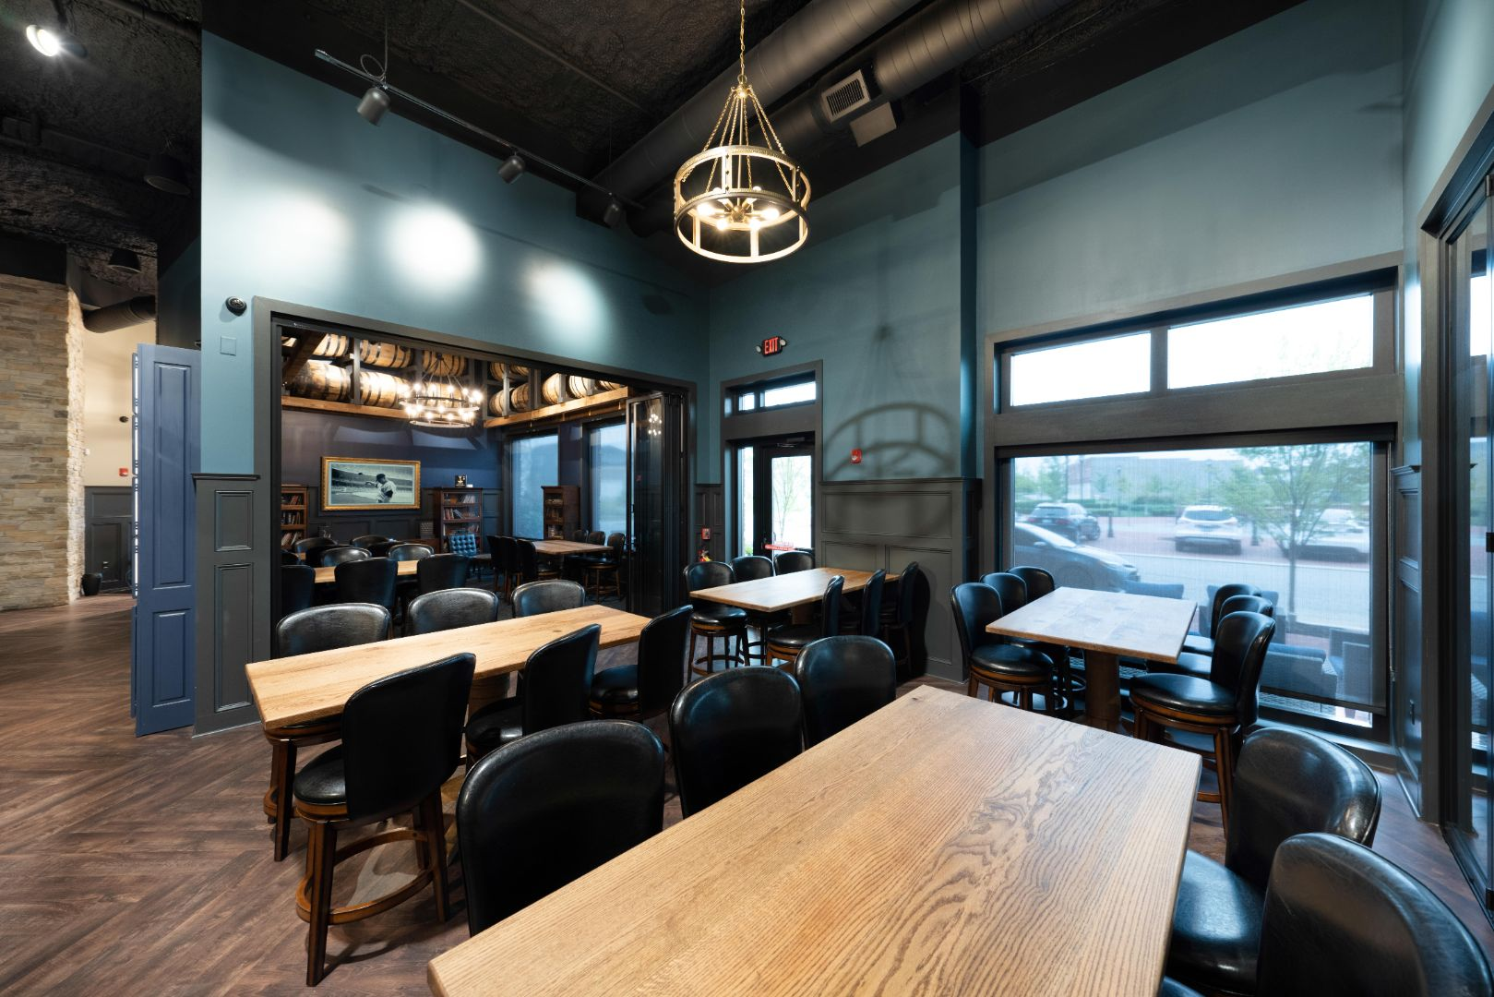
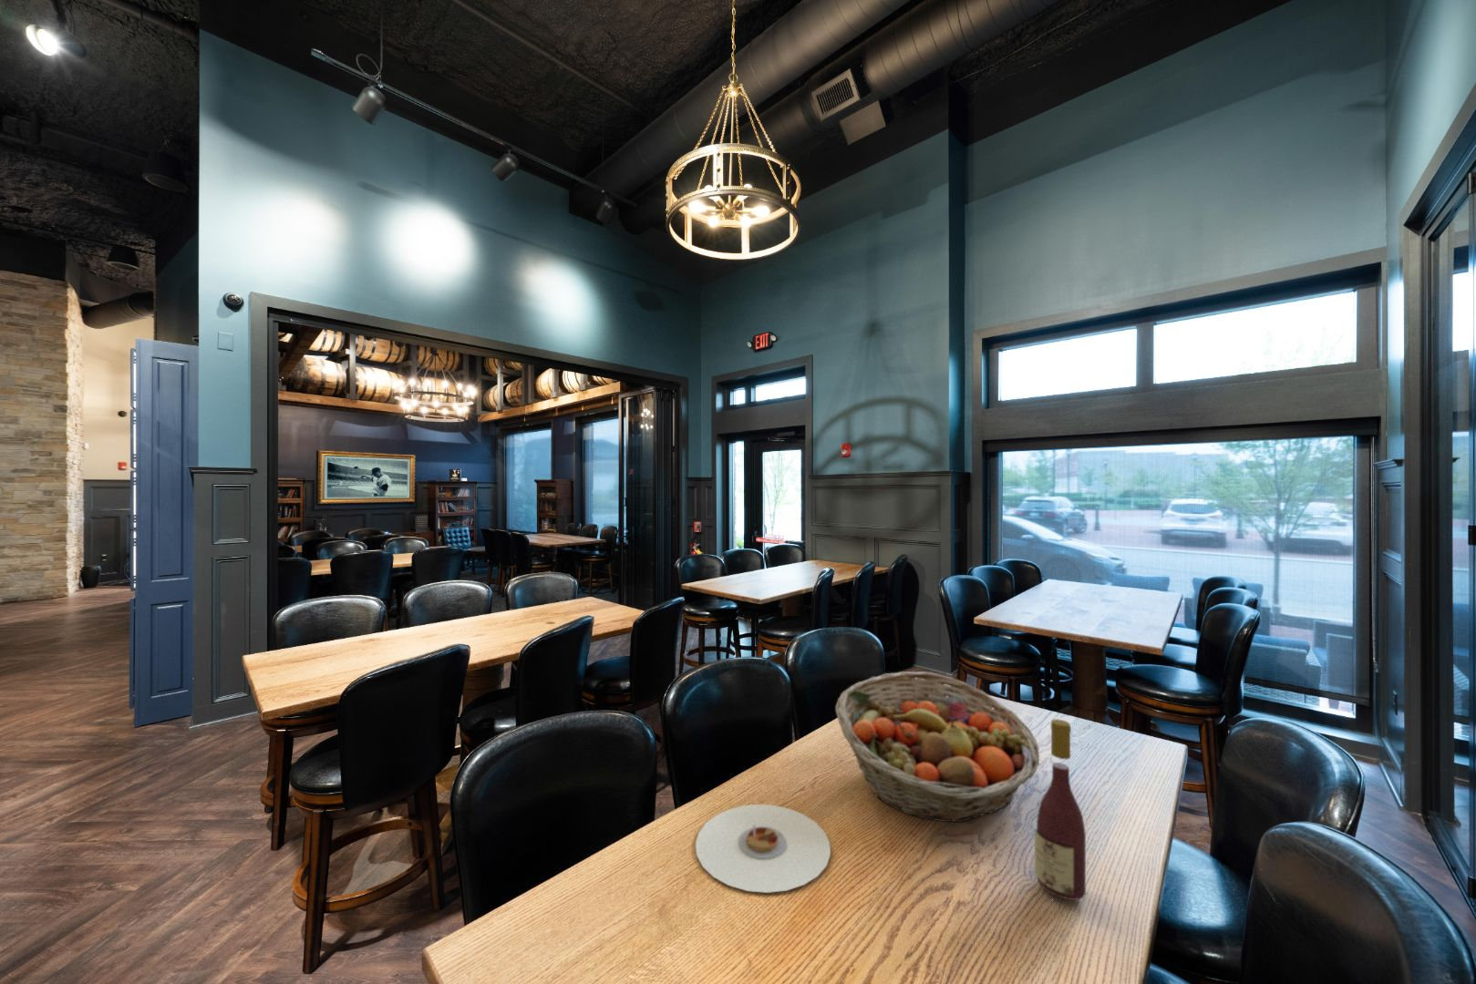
+ fruit basket [835,671,1041,823]
+ plate [695,804,832,894]
+ wine bottle [1034,718,1087,902]
